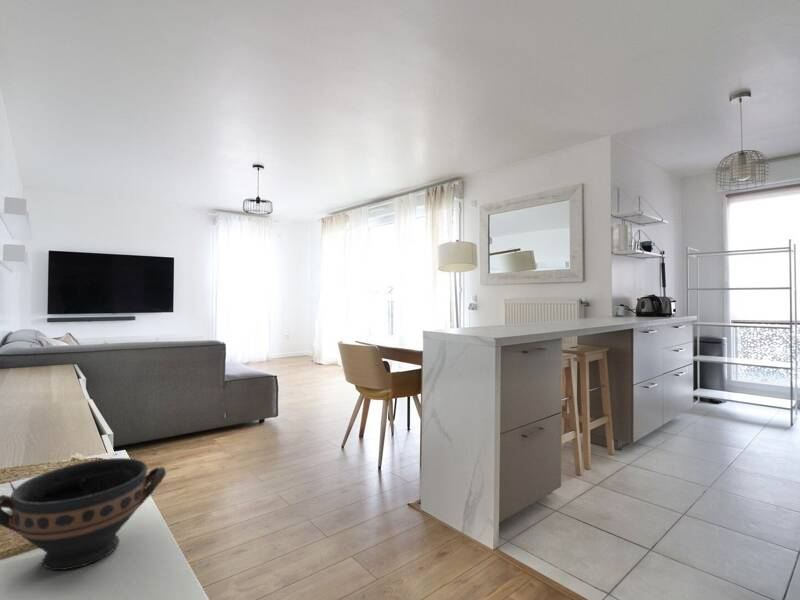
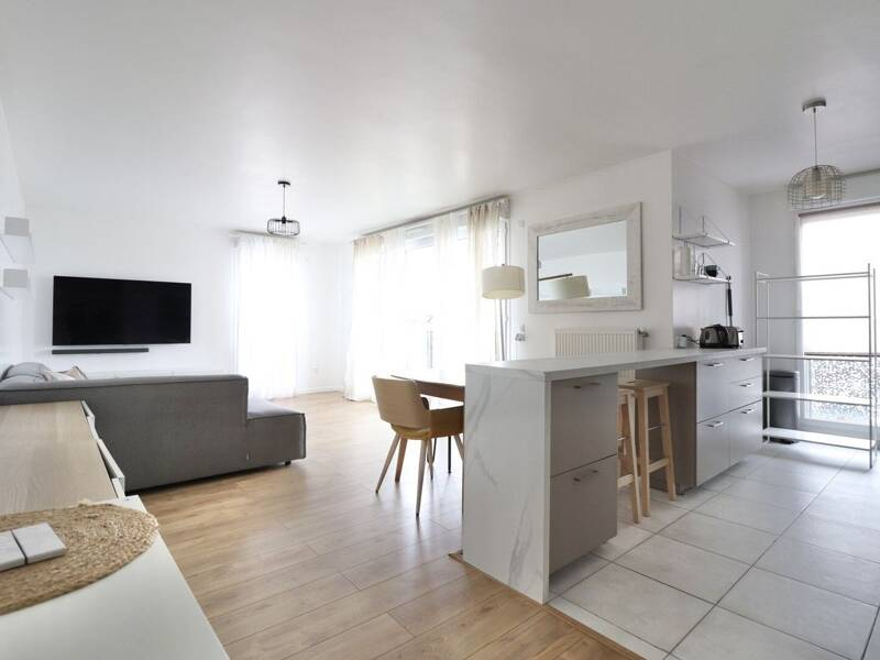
- bowl [0,457,167,571]
